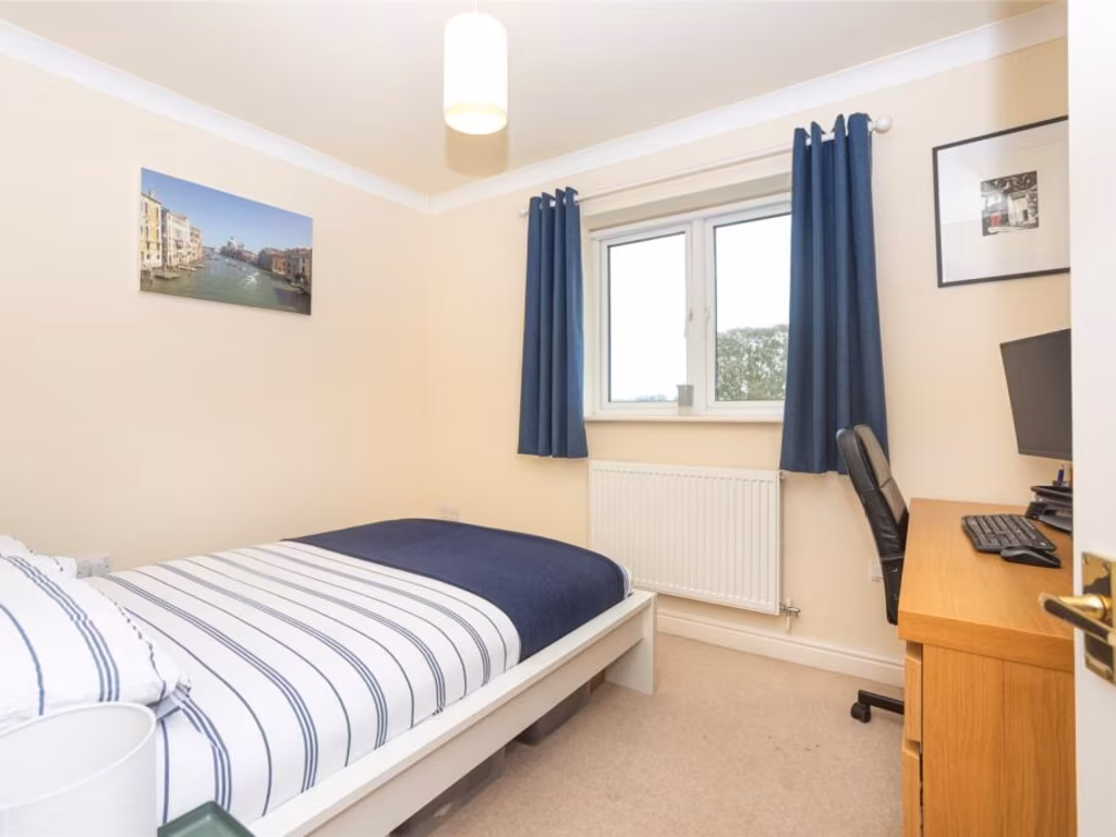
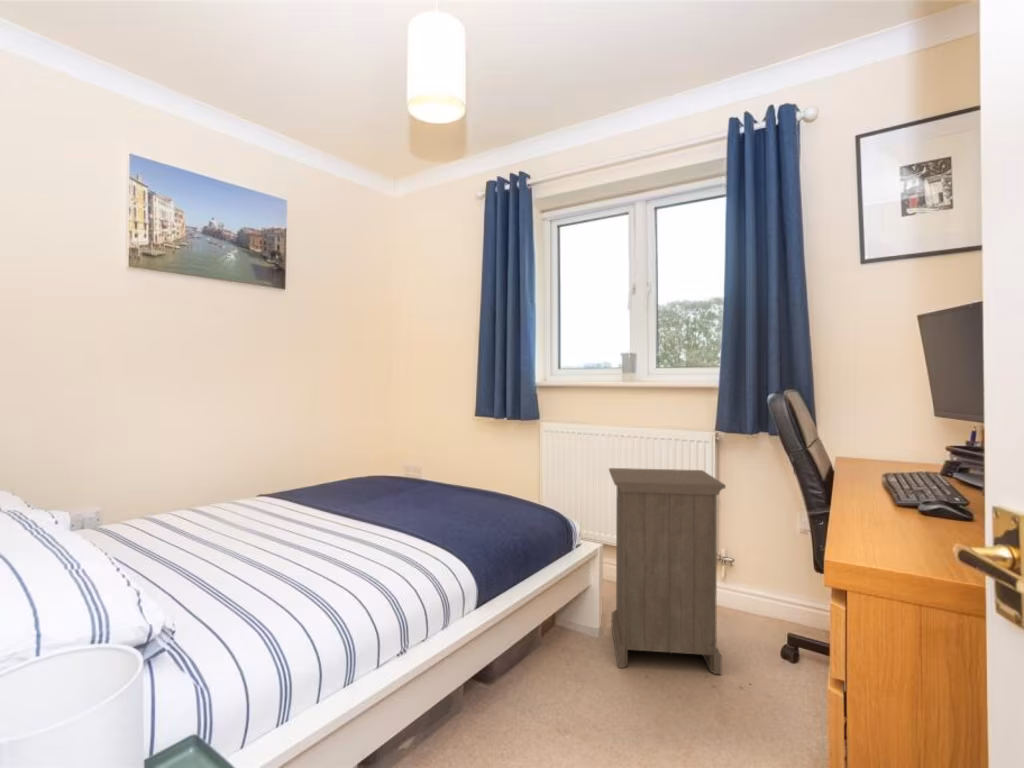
+ nightstand [608,467,727,676]
